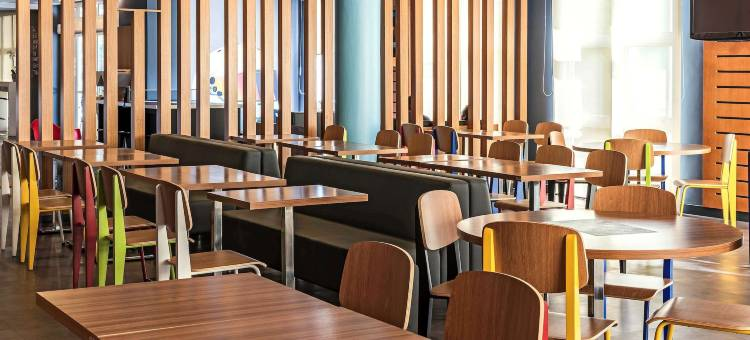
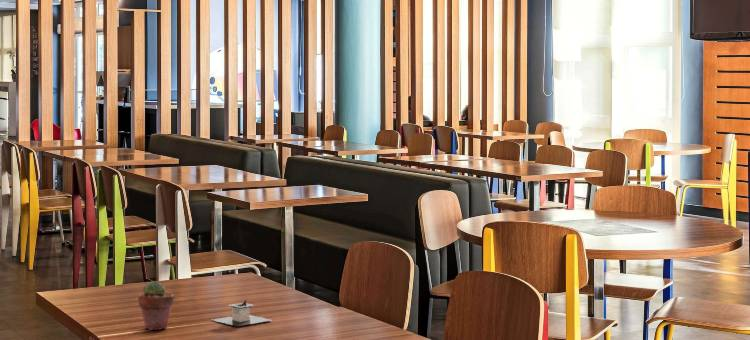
+ potted succulent [137,280,175,331]
+ architectural model [212,299,272,327]
